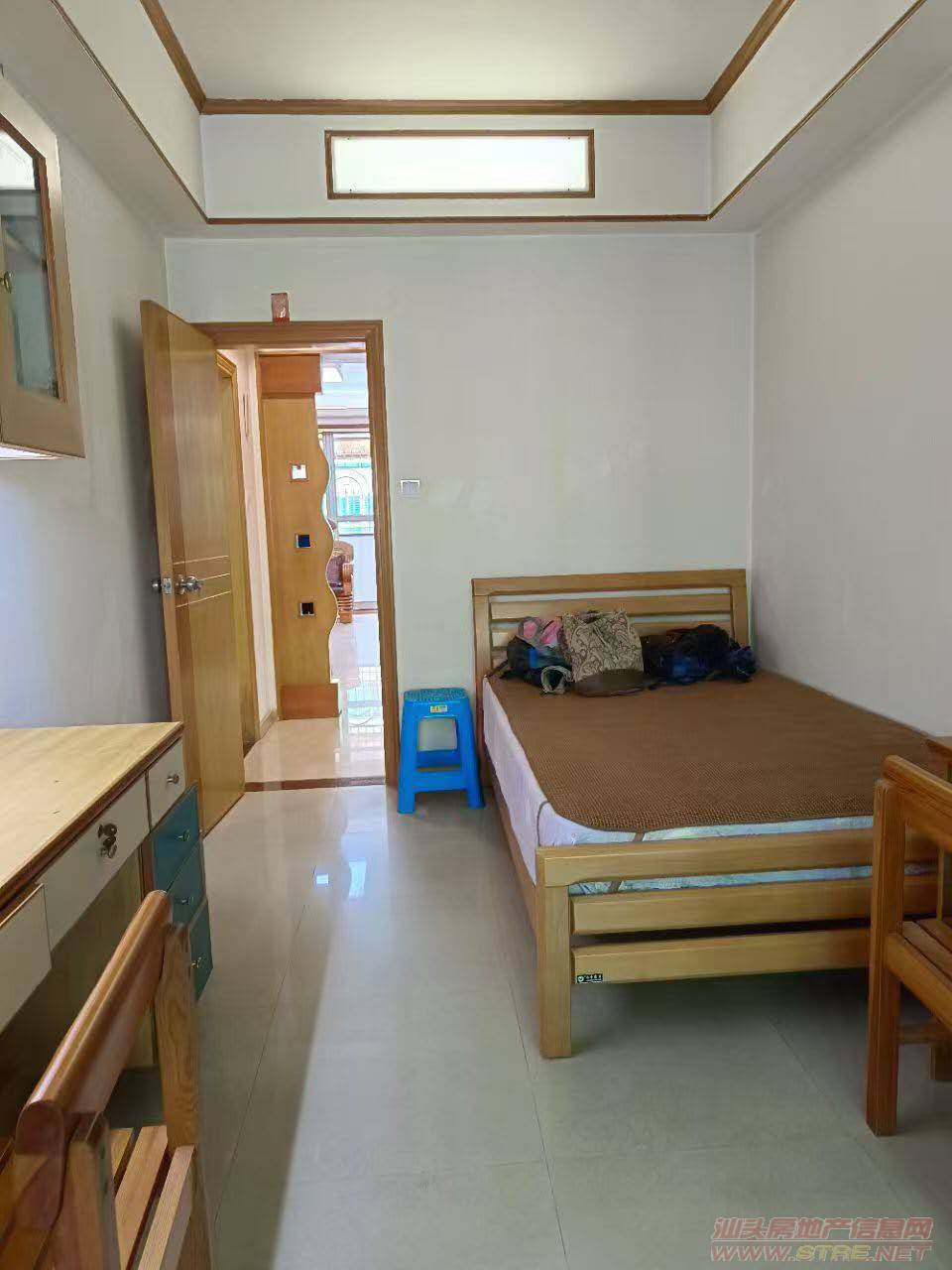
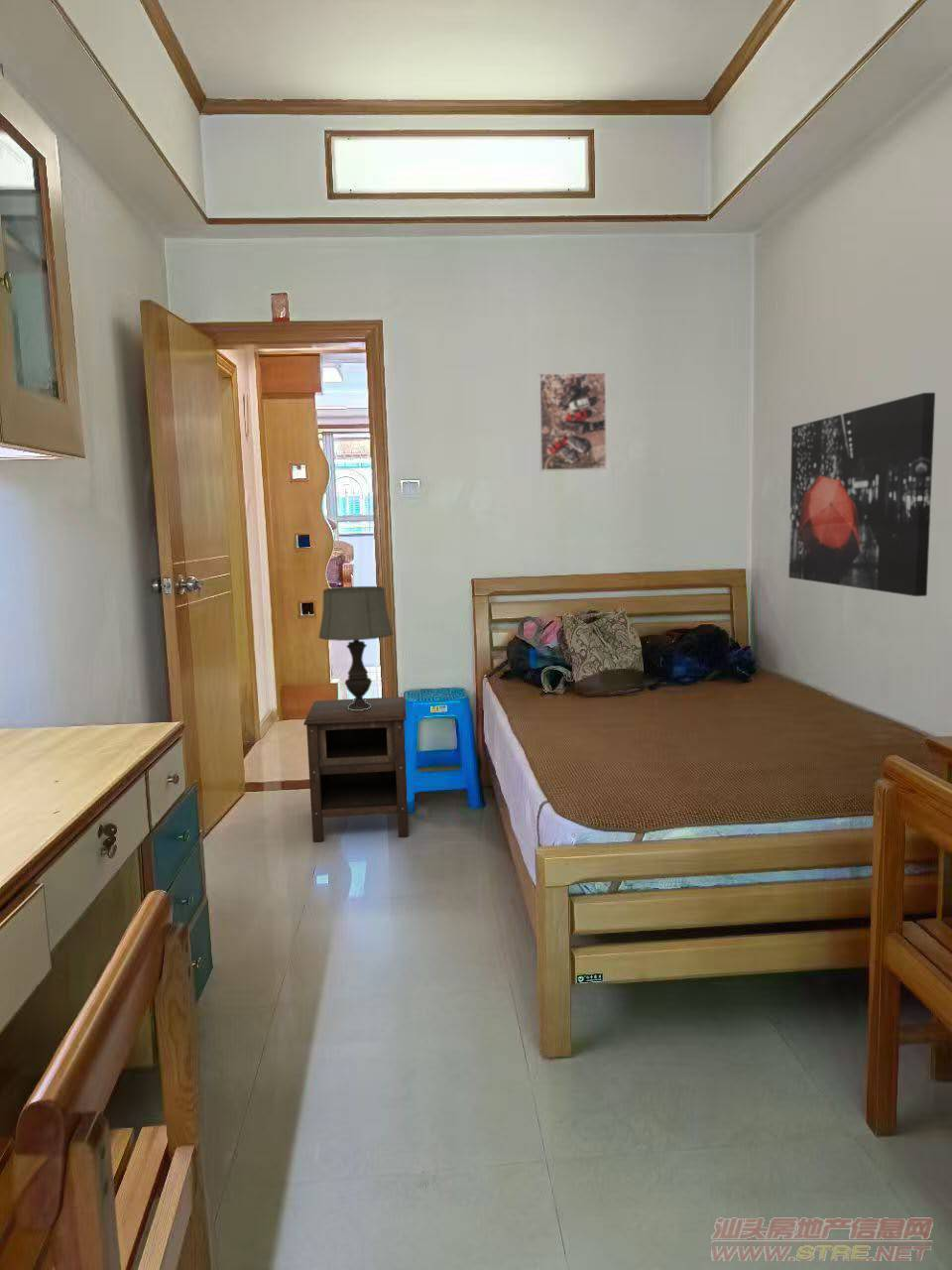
+ table lamp [317,585,394,710]
+ wall art [787,392,936,597]
+ nightstand [302,696,410,843]
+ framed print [537,371,608,472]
